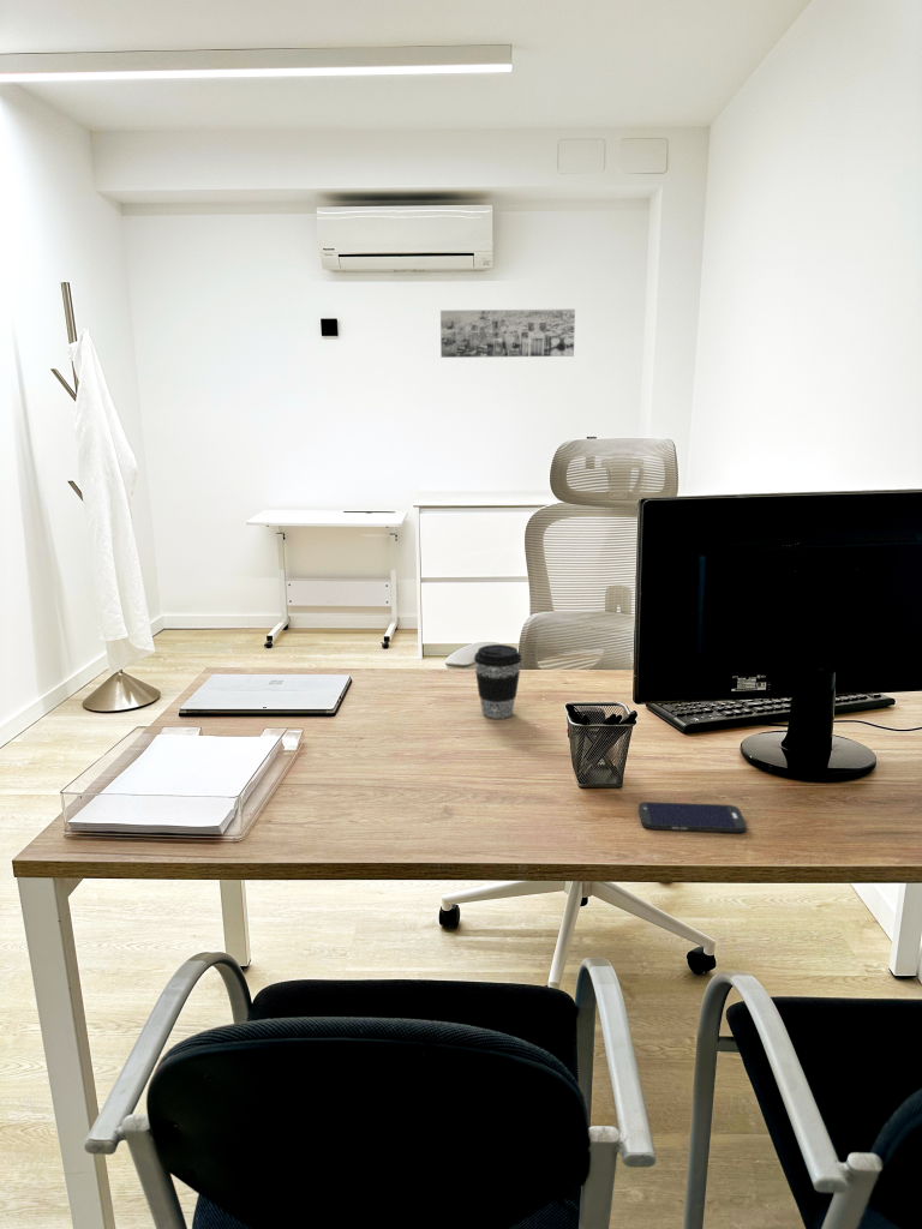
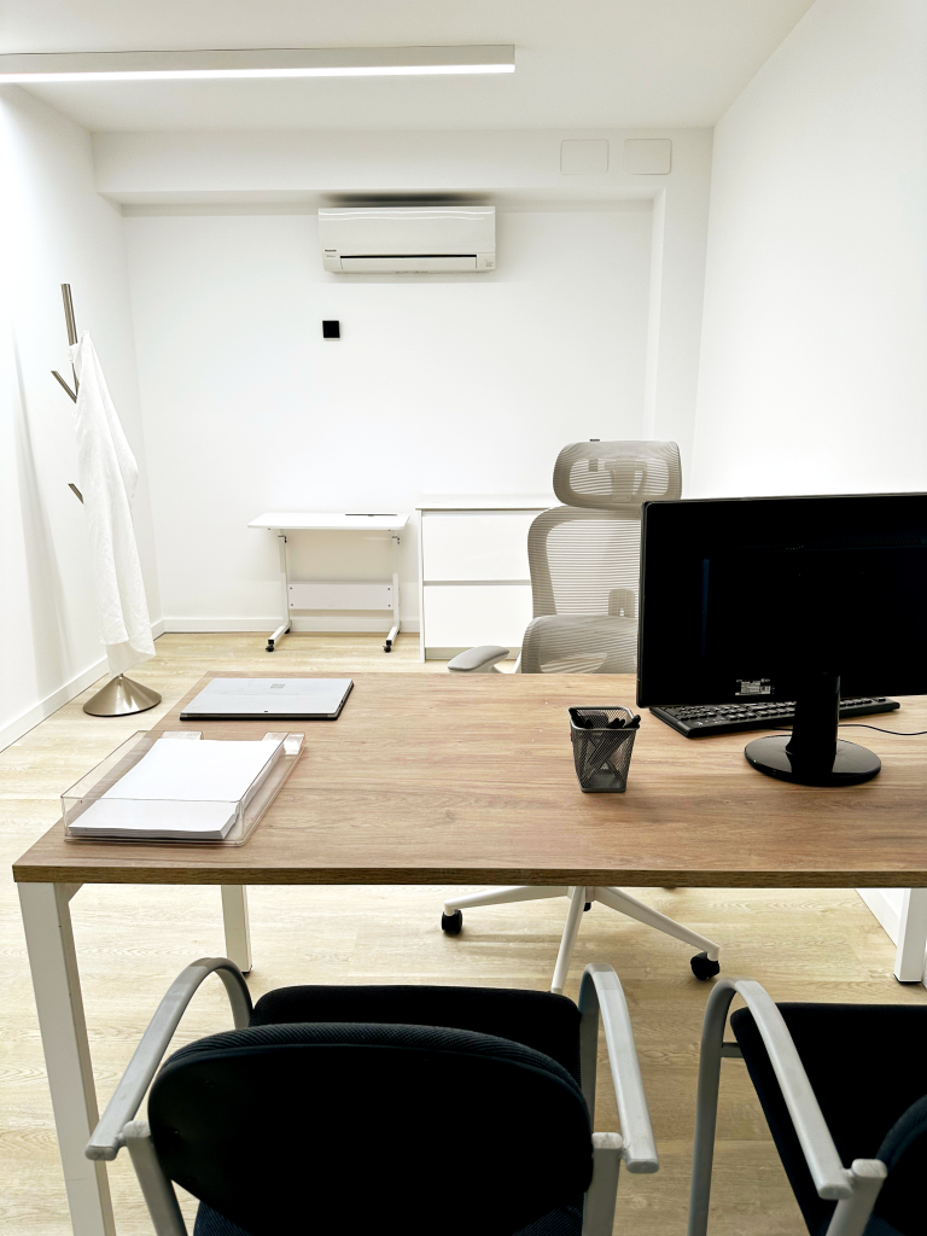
- wall art [439,308,576,359]
- coffee cup [473,643,522,720]
- smartphone [637,801,748,834]
